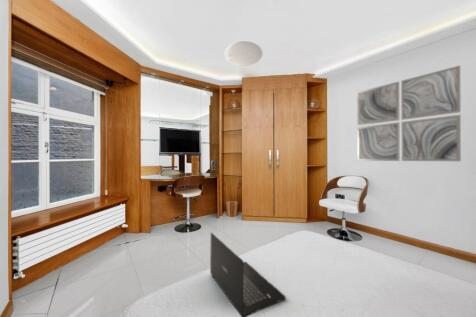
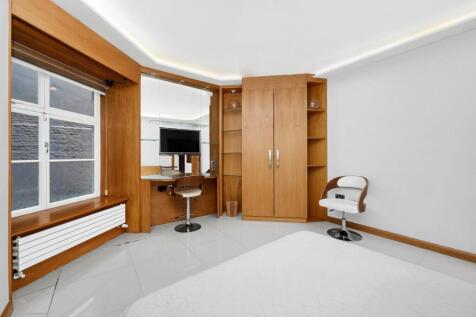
- ceiling light [224,40,263,67]
- wall art [356,64,462,162]
- laptop [209,232,286,317]
